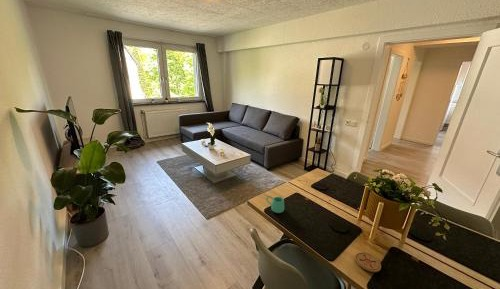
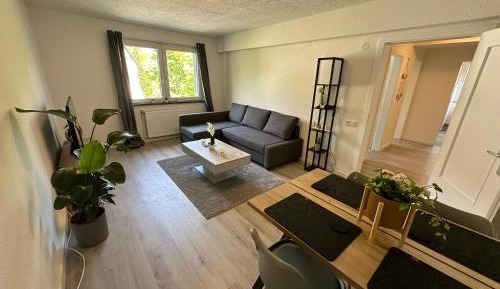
- coaster [354,252,382,273]
- mug [265,195,285,214]
